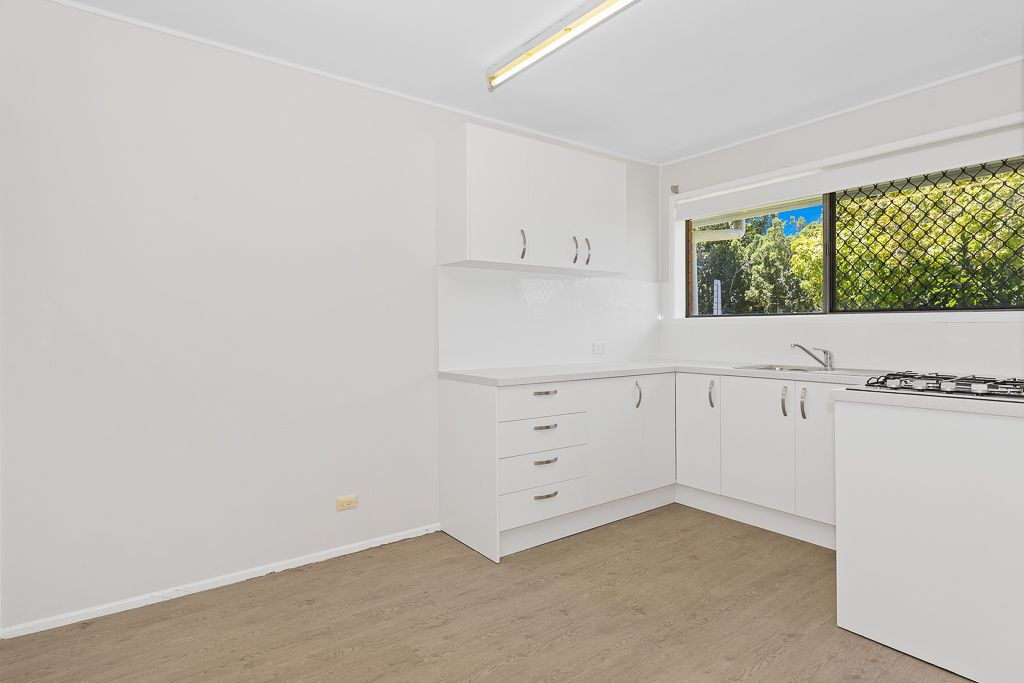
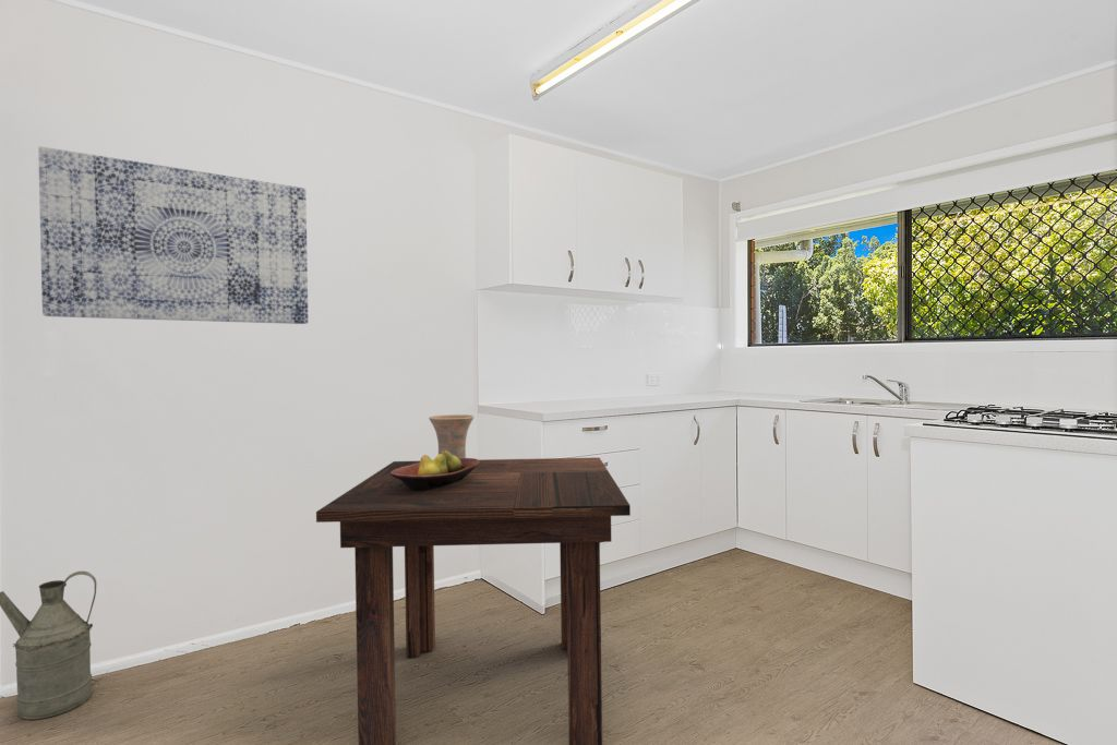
+ vase [428,413,475,458]
+ wall art [37,145,310,325]
+ watering can [0,570,97,721]
+ dining table [315,456,632,745]
+ fruit bowl [391,450,481,491]
